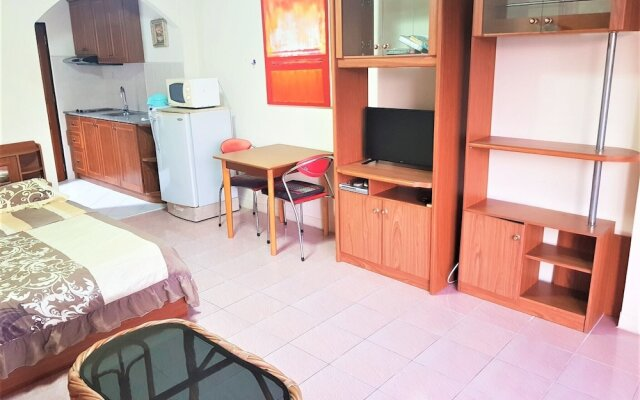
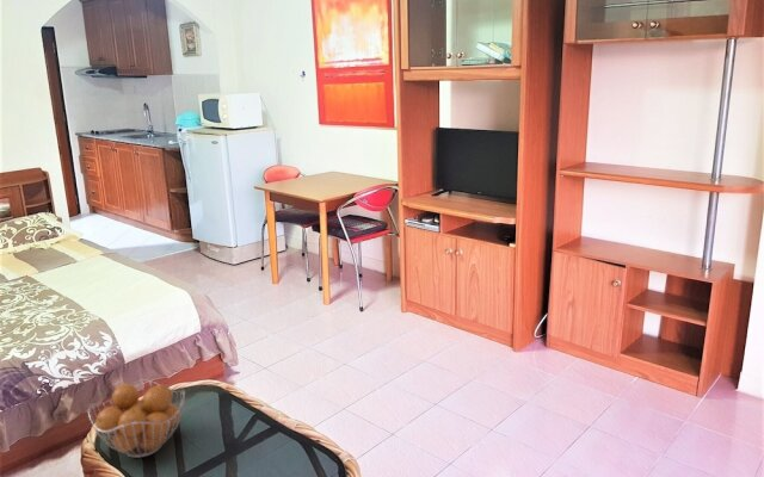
+ fruit basket [87,378,186,459]
